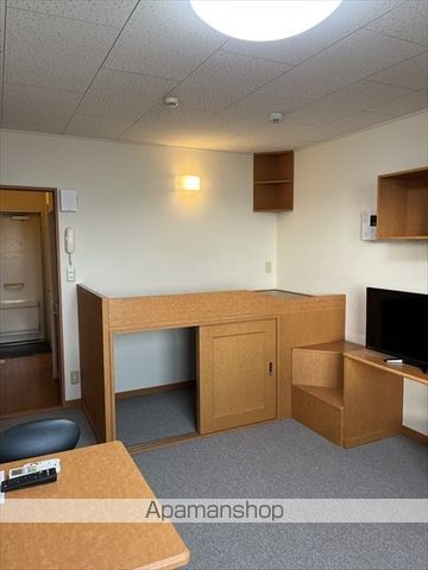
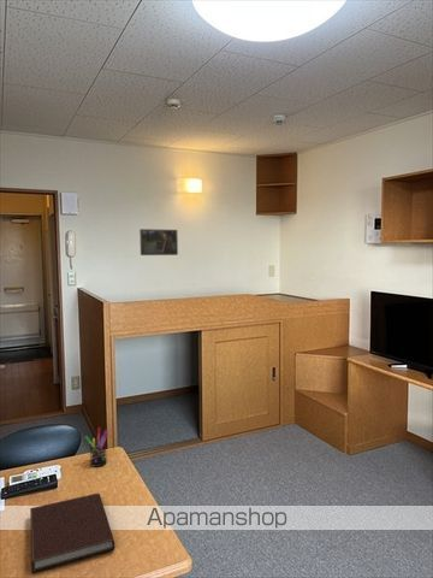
+ pen holder [84,426,109,468]
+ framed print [138,228,179,256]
+ notebook [29,493,115,574]
